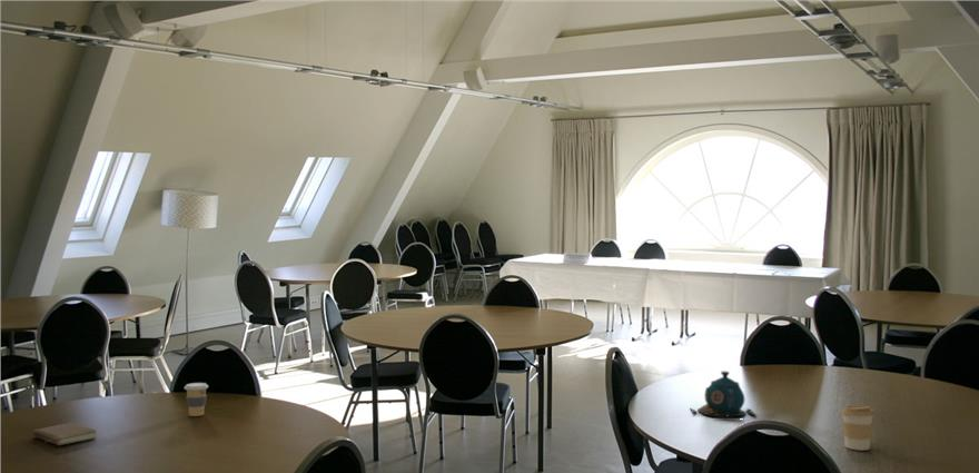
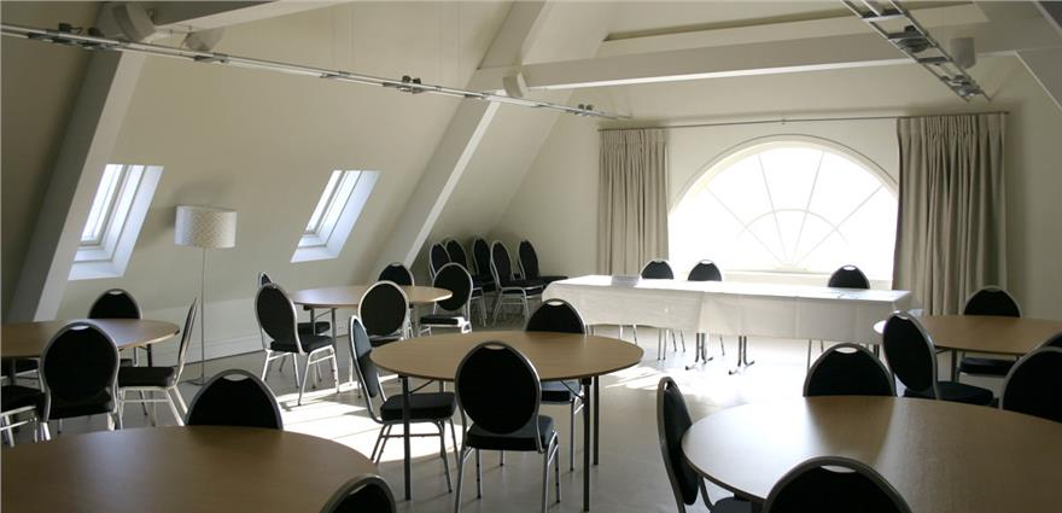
- coffee cup [184,382,209,417]
- coffee cup [840,405,874,452]
- teapot [689,371,758,420]
- book [32,422,98,446]
